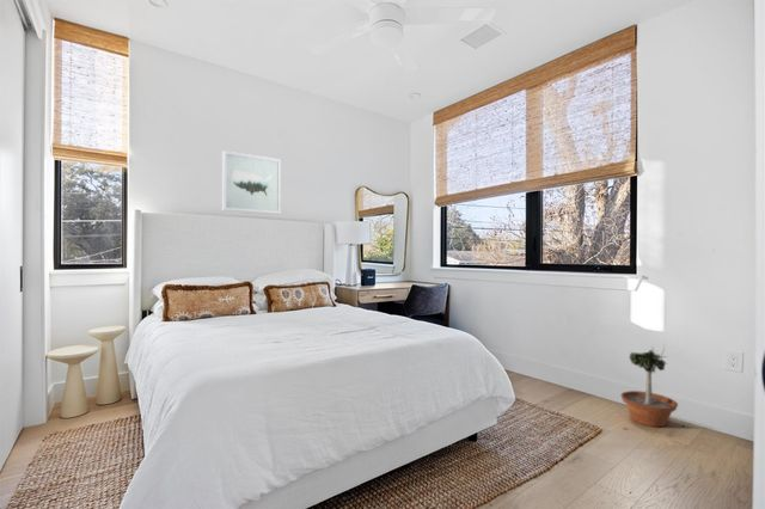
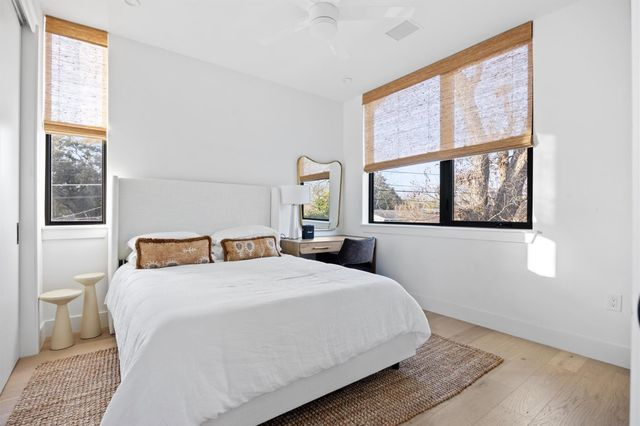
- potted tree [619,342,679,428]
- wall art [221,149,282,215]
